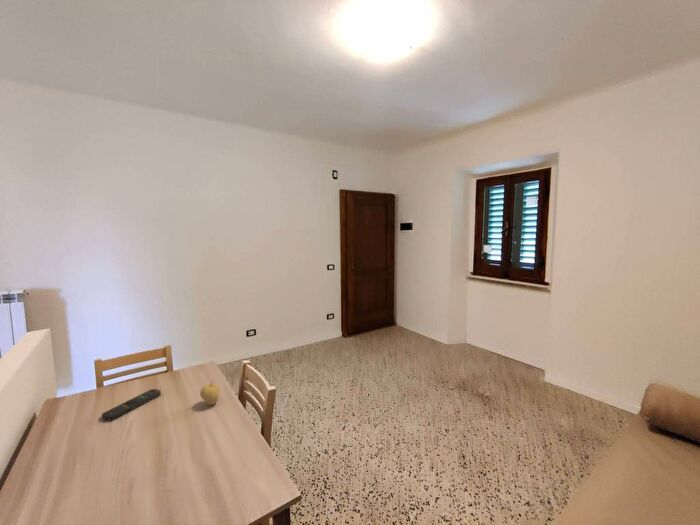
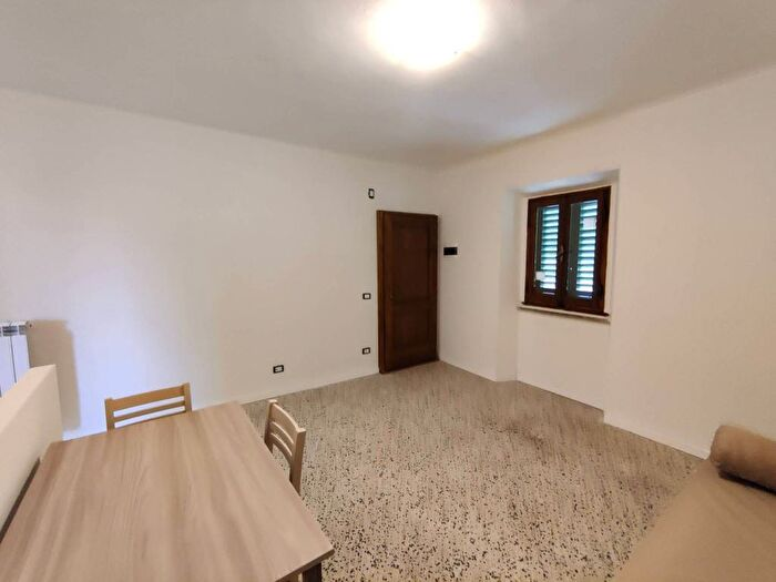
- remote control [101,388,162,421]
- fruit [199,379,221,406]
